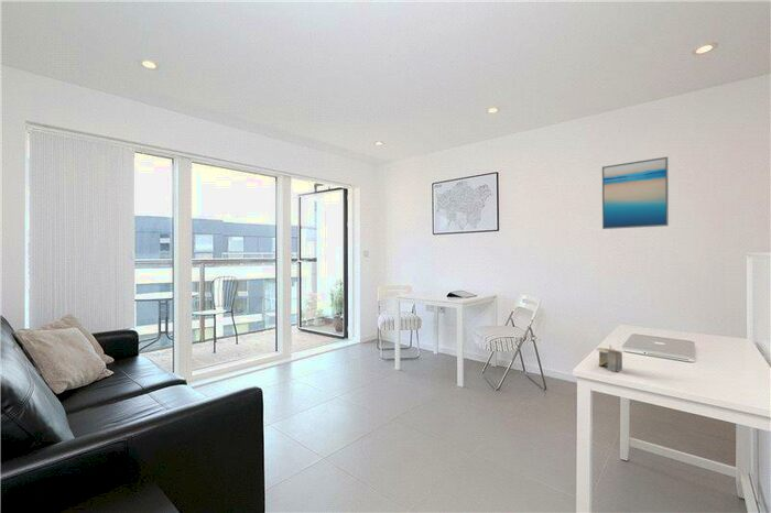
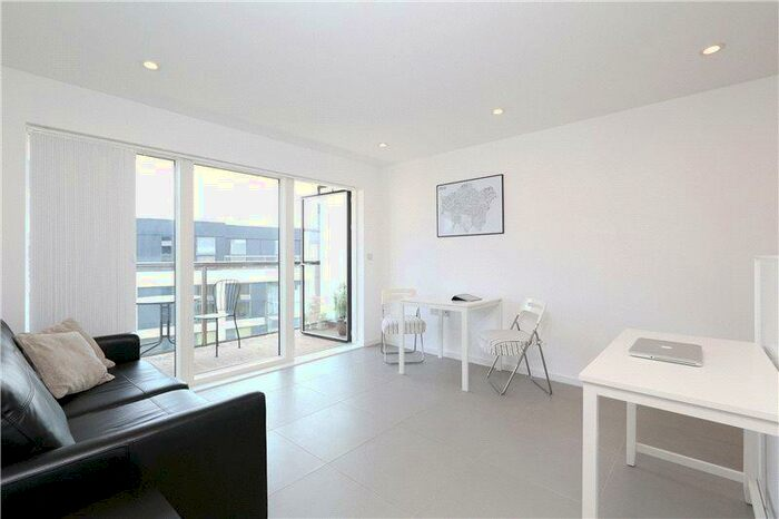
- wall art [601,156,670,230]
- architectural model [595,346,623,373]
